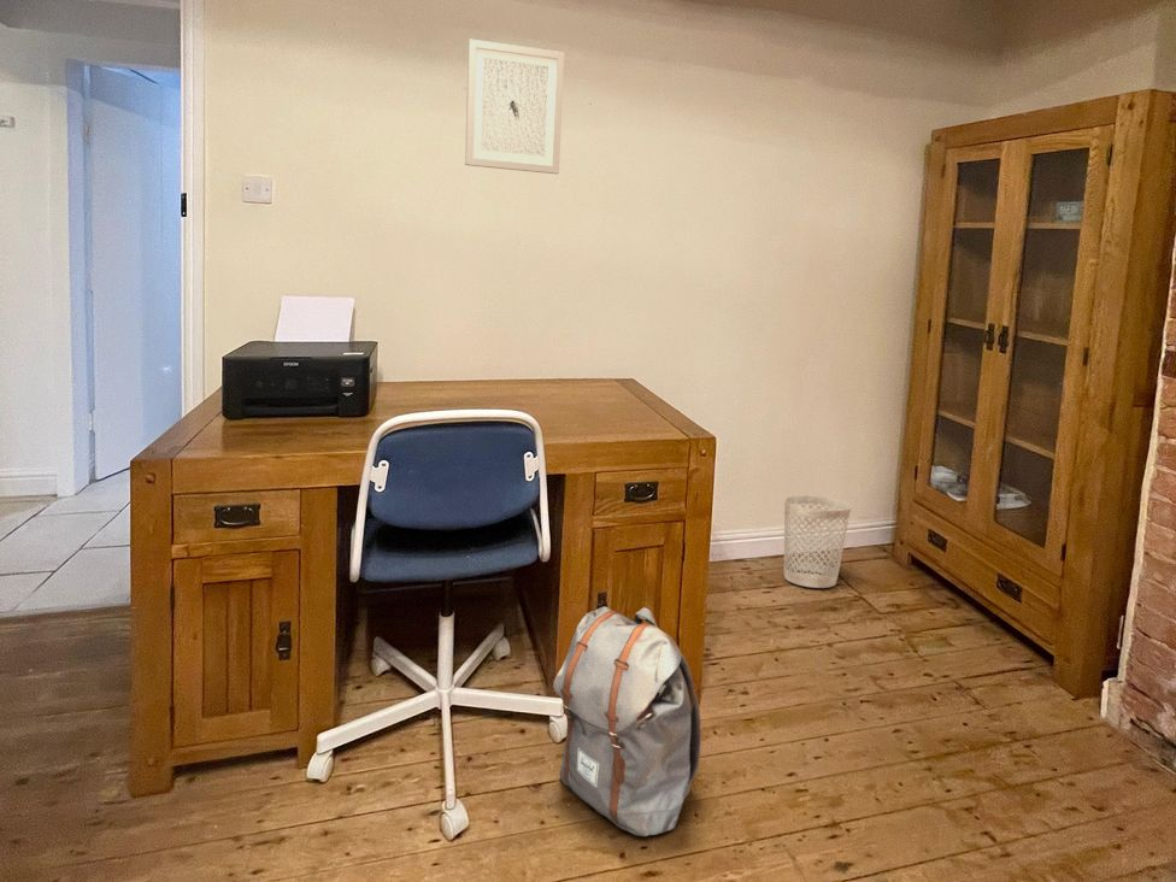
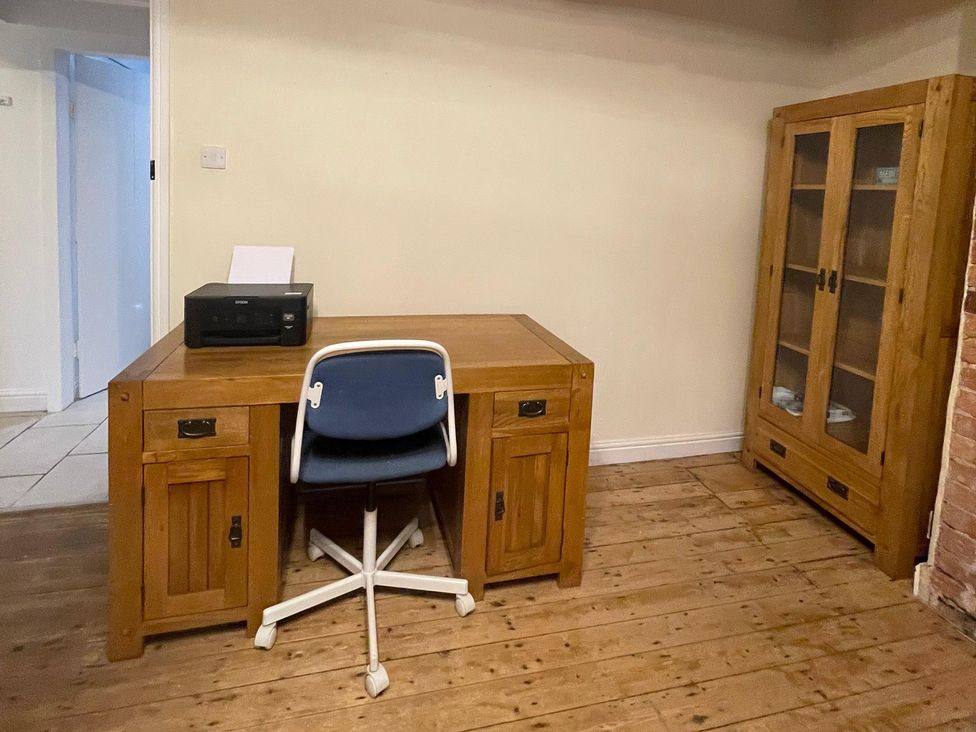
- wall art [464,39,565,175]
- wastebasket [783,494,852,589]
- backpack [552,605,702,837]
